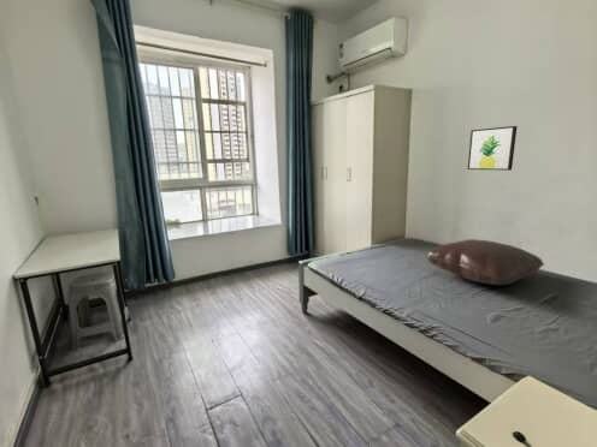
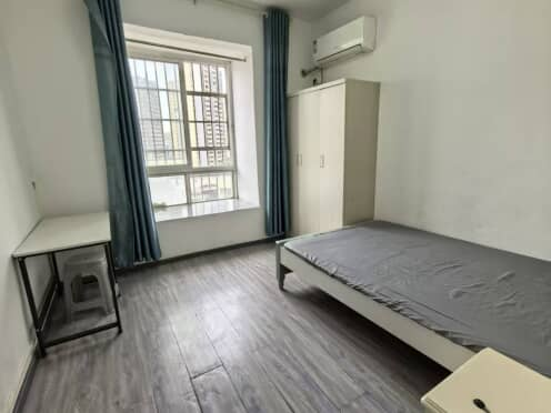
- wall art [467,125,519,172]
- pillow [424,238,545,286]
